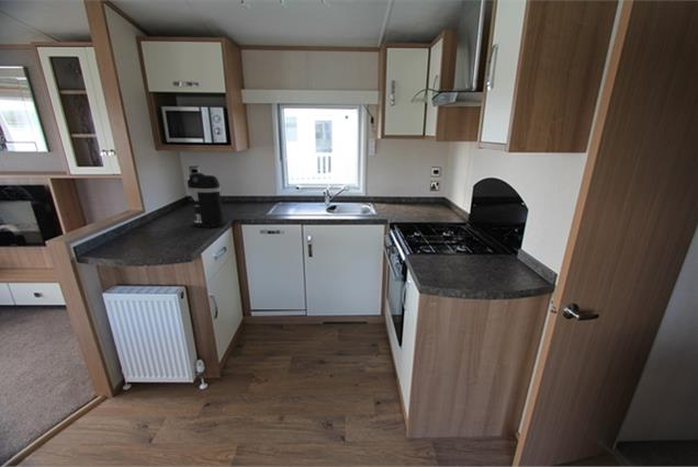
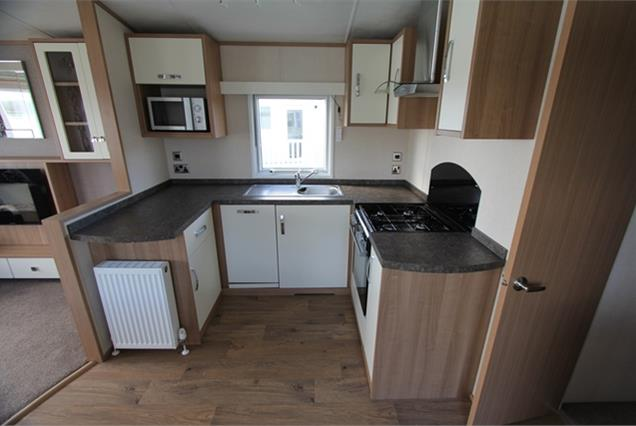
- coffee maker [185,171,226,229]
